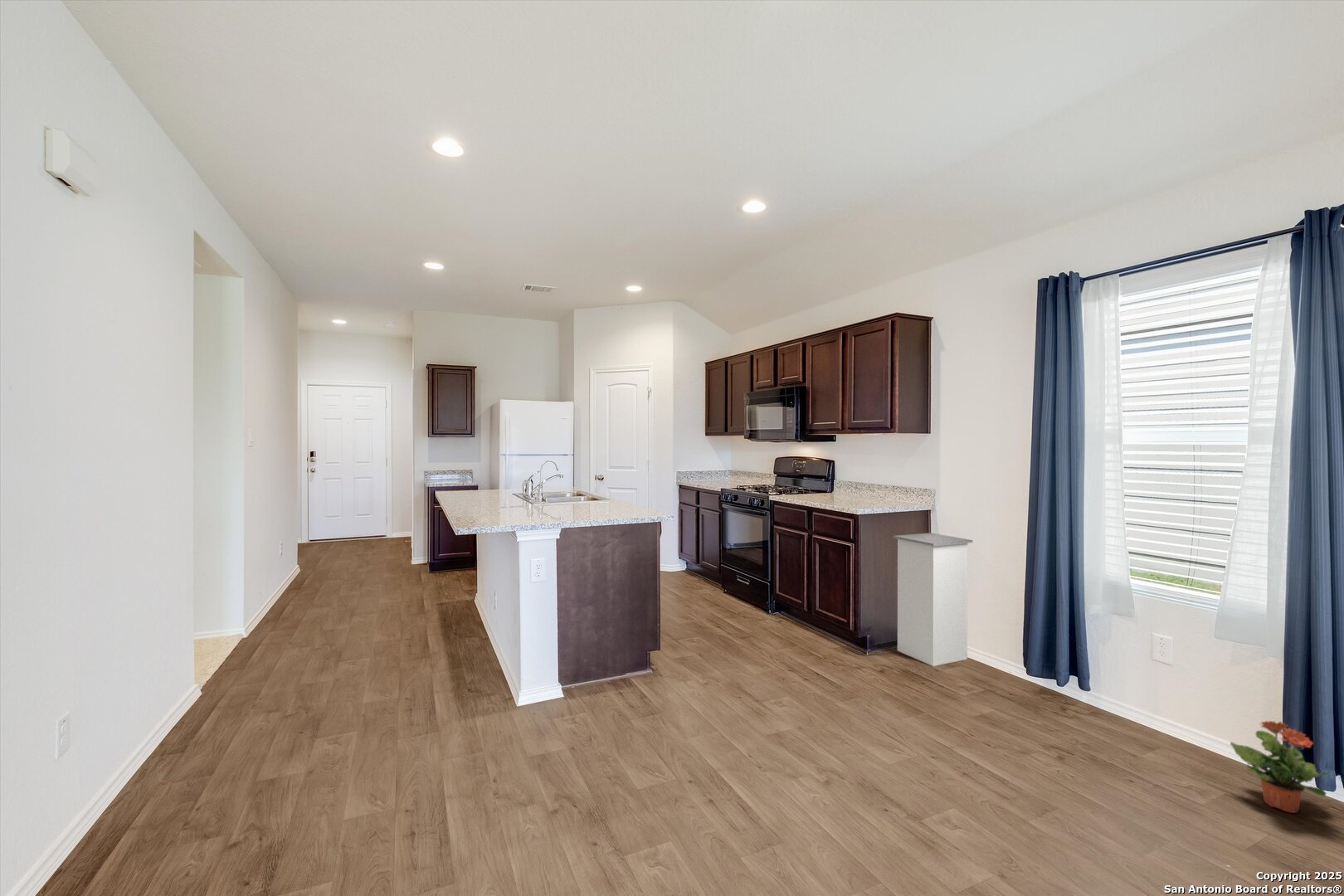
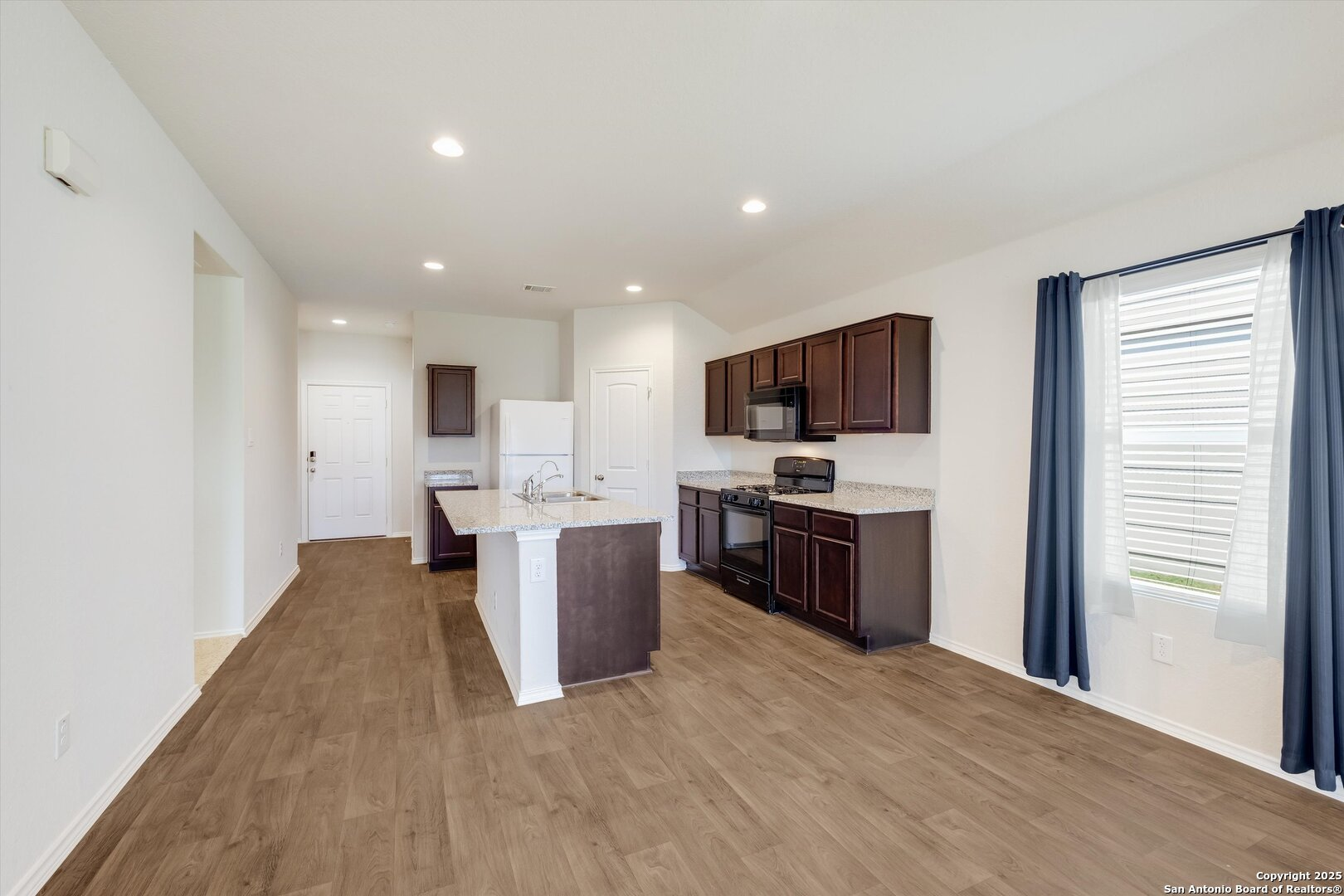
- potted plant [1230,719,1332,814]
- trash can [893,532,973,667]
